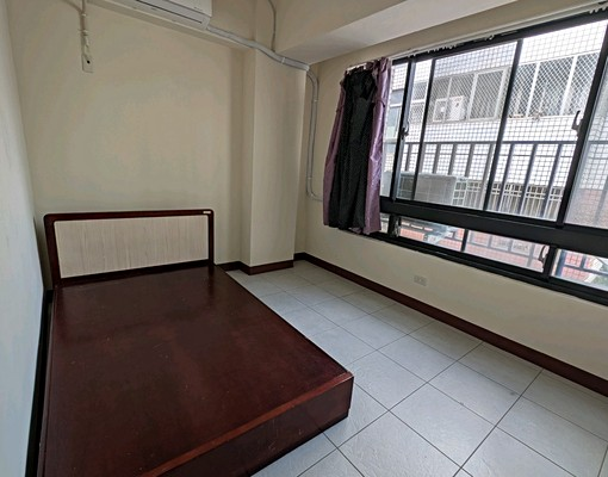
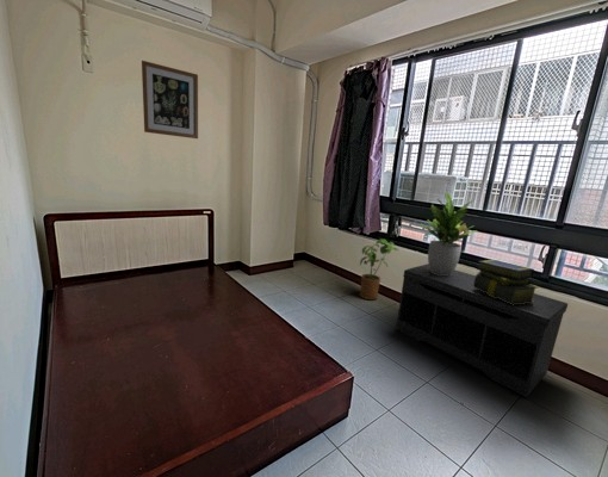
+ house plant [358,237,401,301]
+ bench [395,264,569,398]
+ wall art [141,60,199,140]
+ stack of books [473,259,540,305]
+ potted plant [420,191,477,275]
